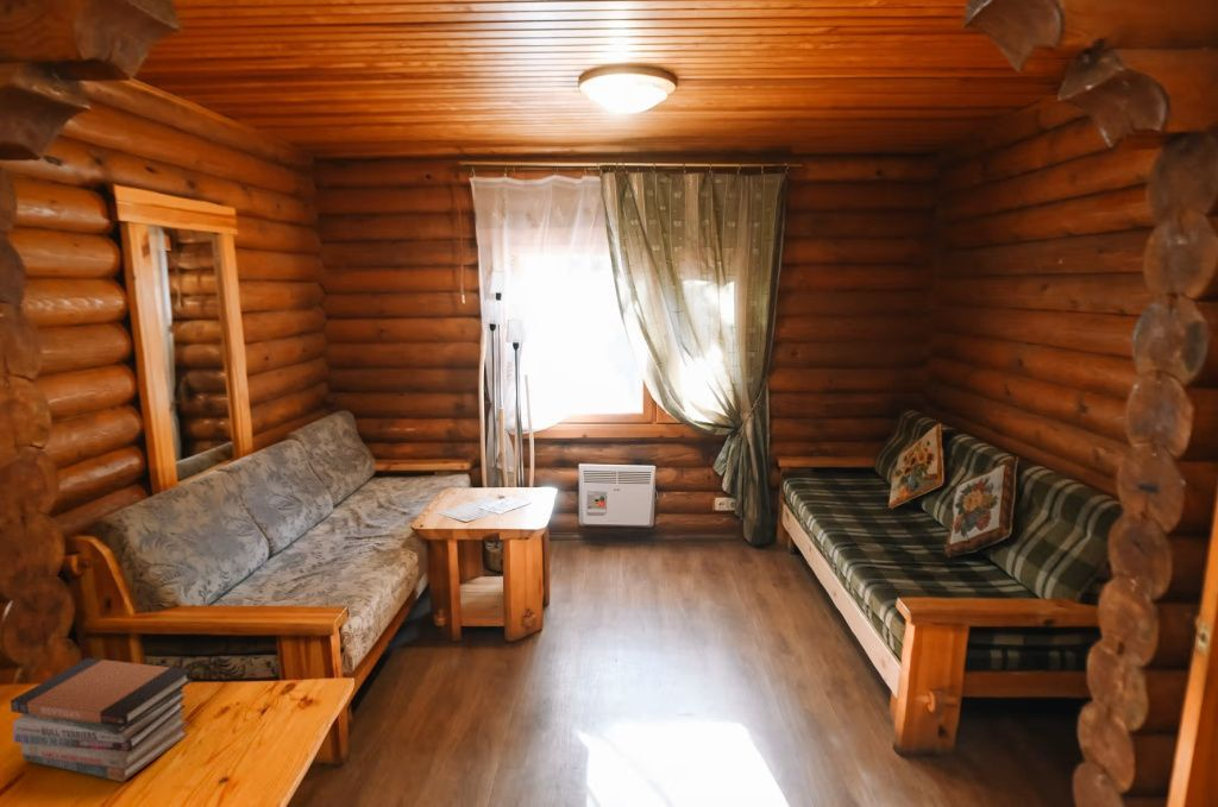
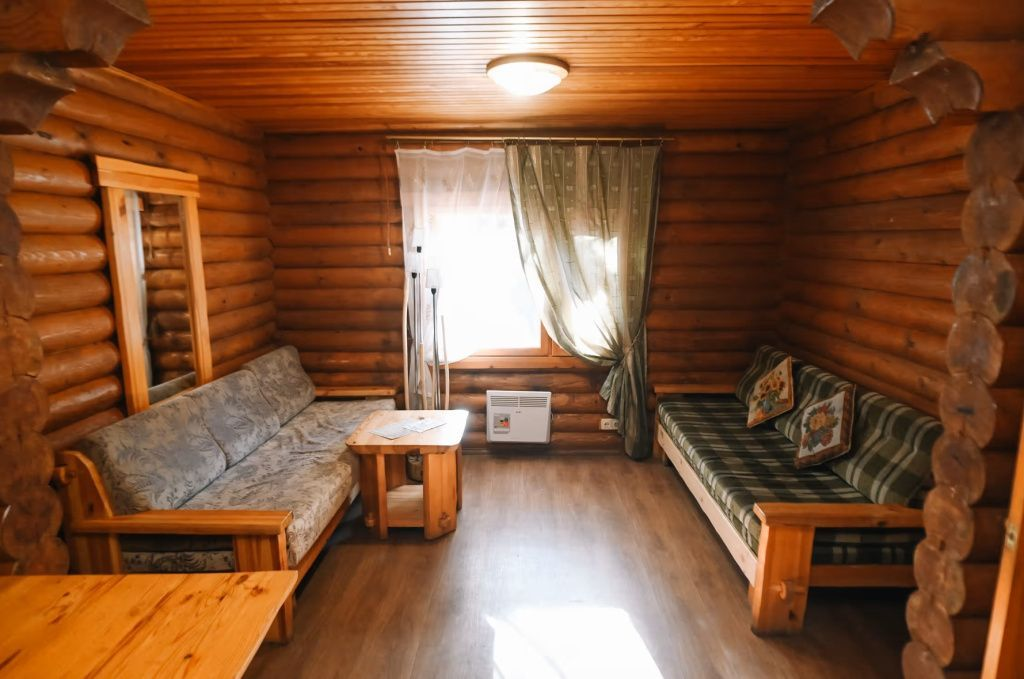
- book stack [8,657,194,783]
